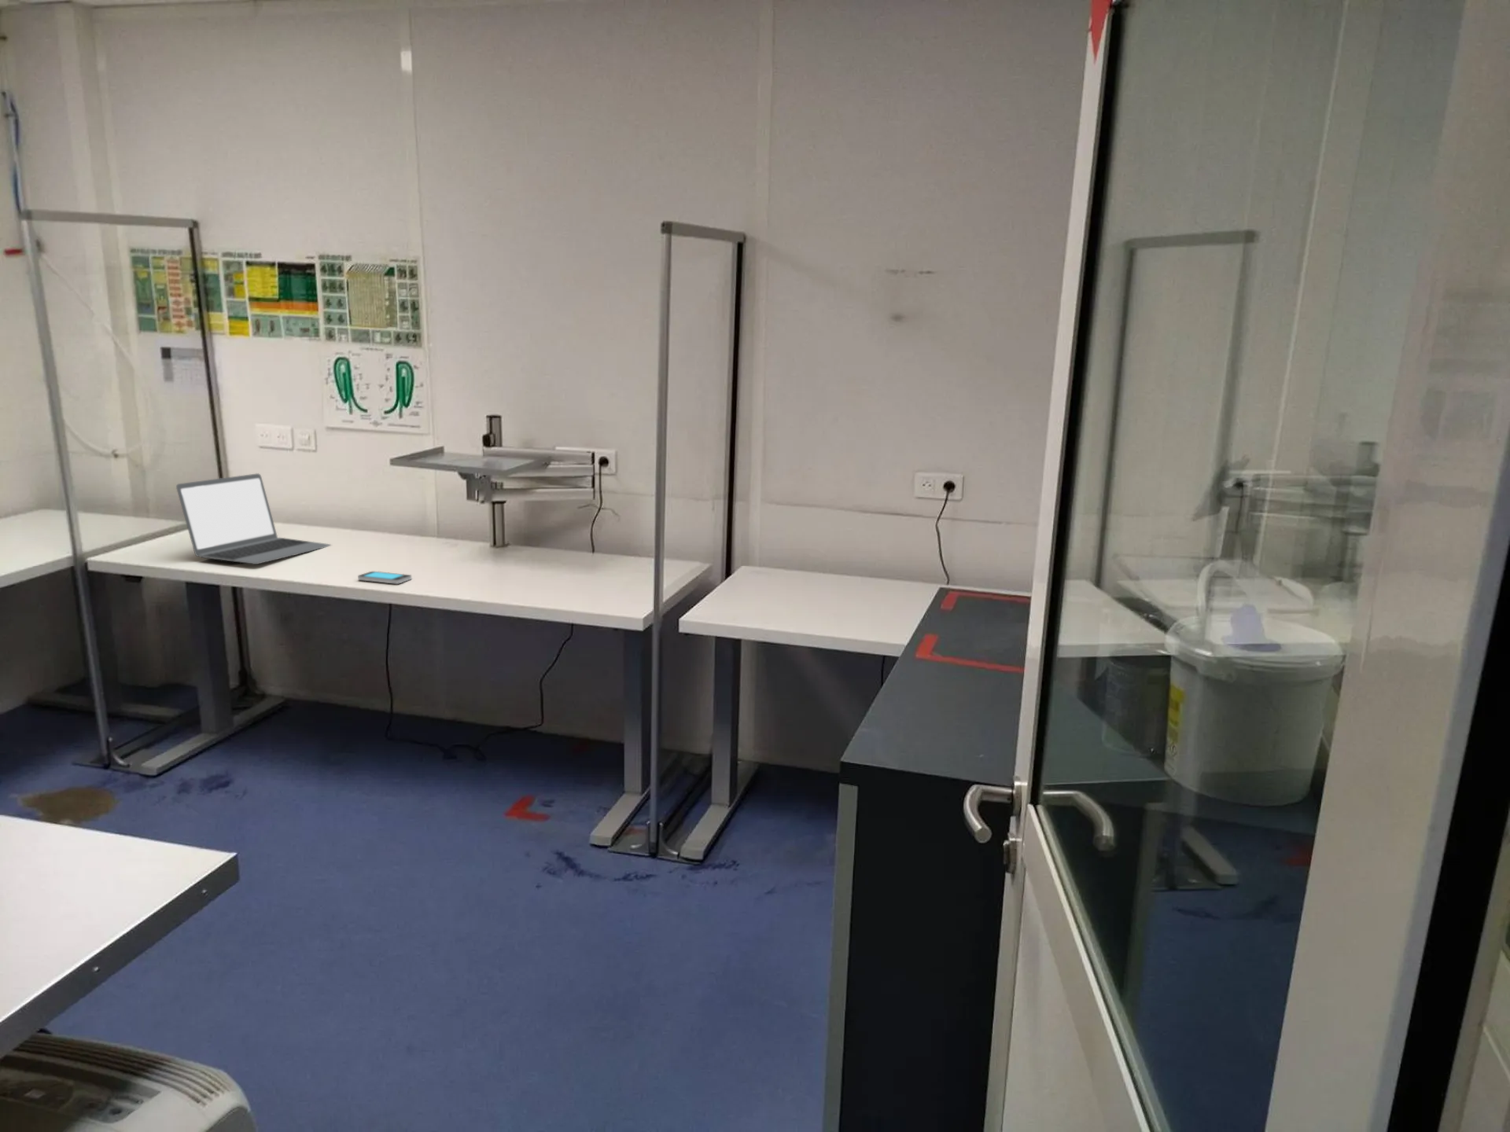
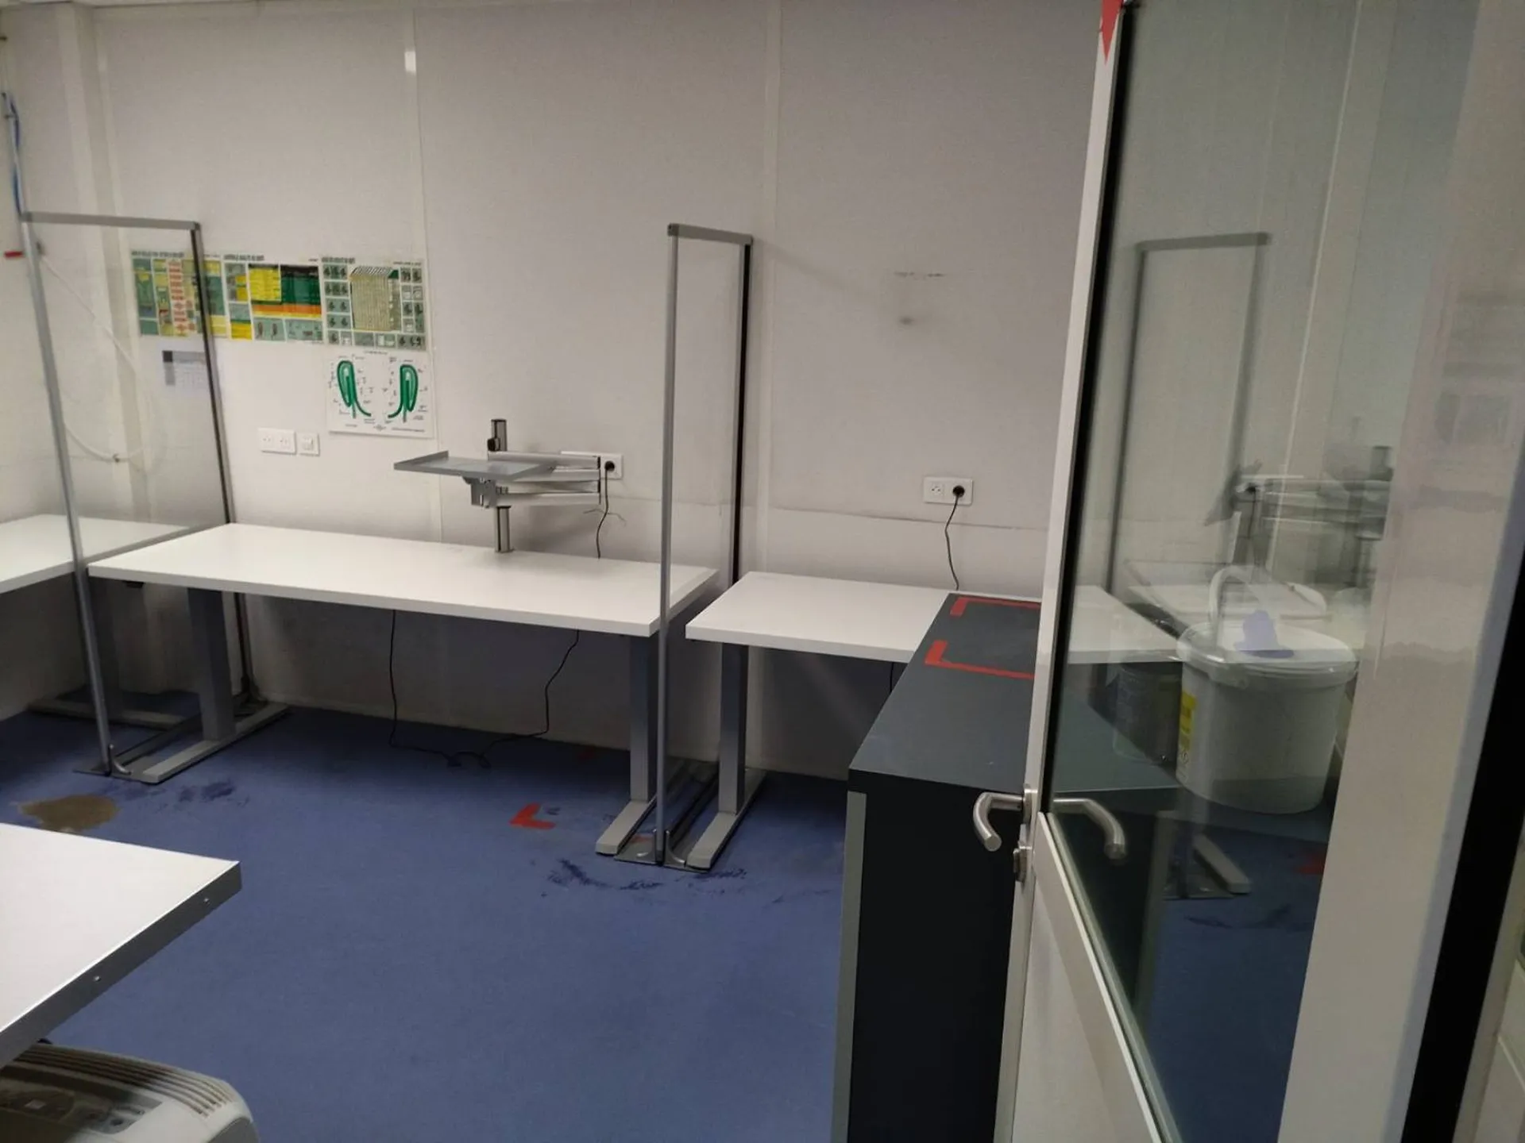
- laptop [176,472,333,565]
- smartphone [357,571,413,585]
